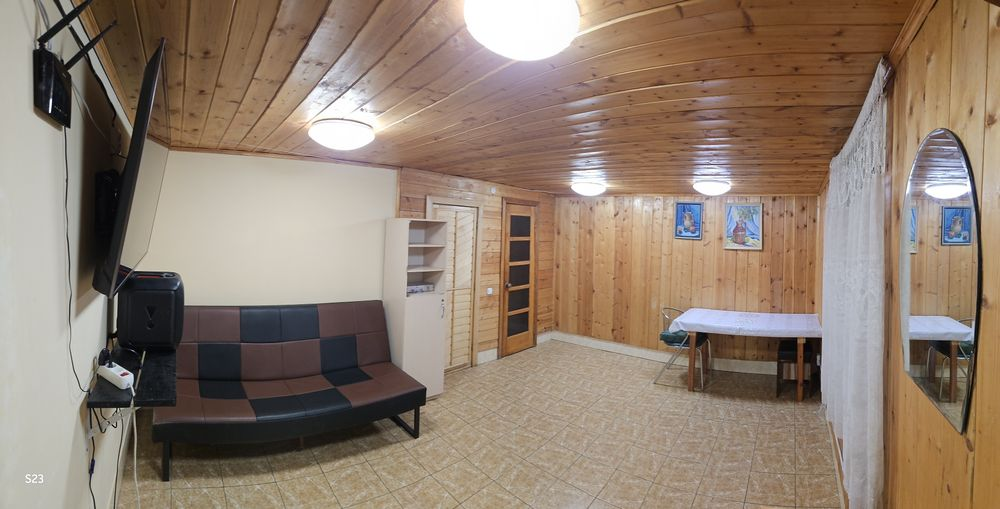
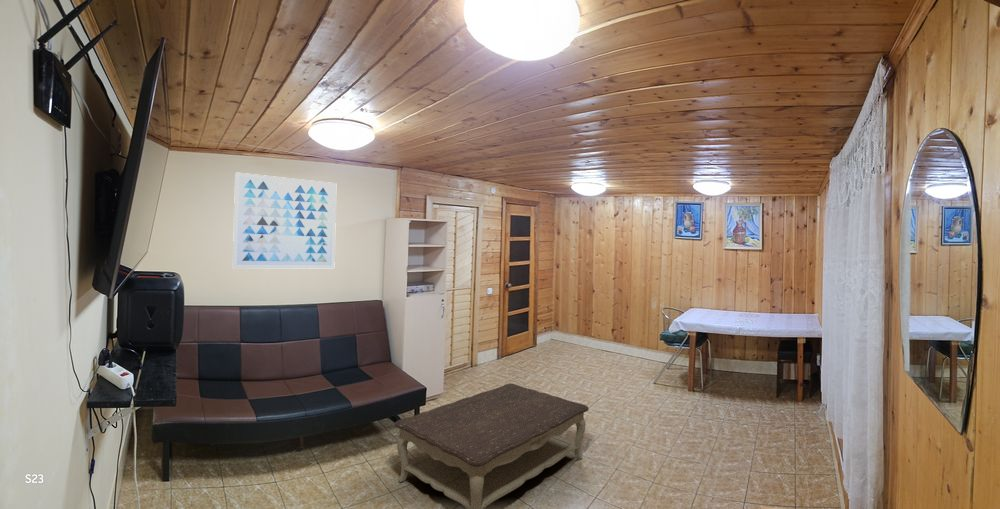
+ coffee table [394,383,590,509]
+ wall art [232,172,337,269]
